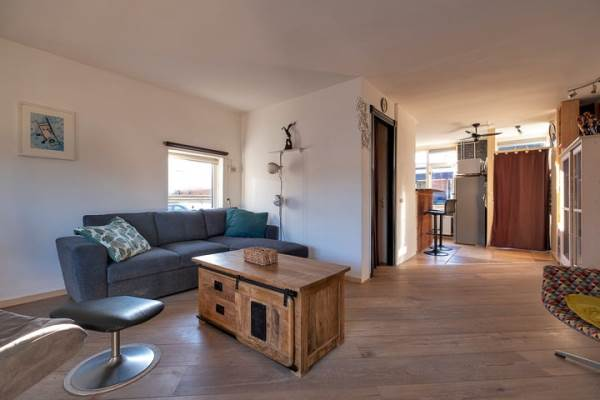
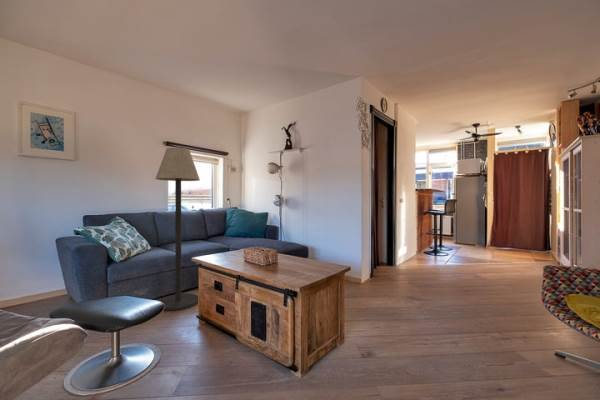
+ floor lamp [154,146,201,311]
